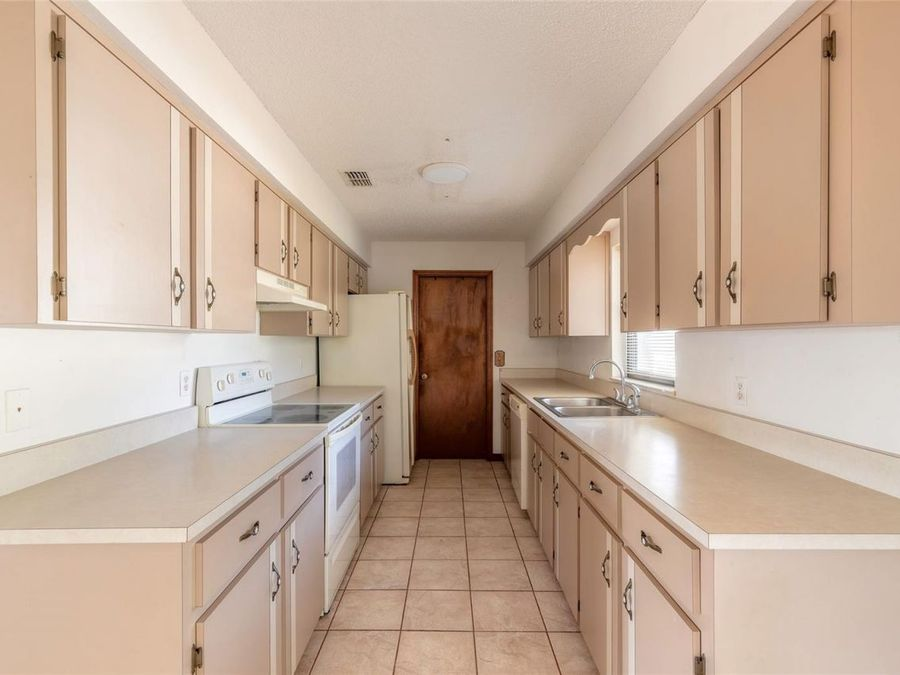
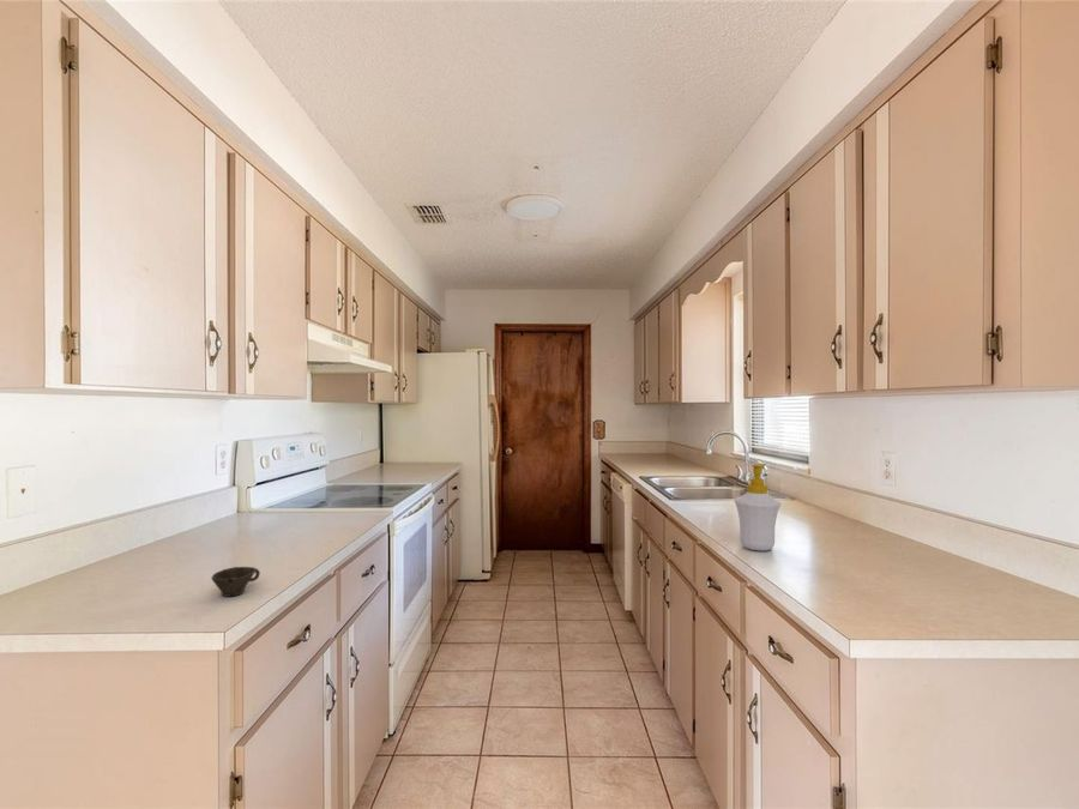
+ soap bottle [734,463,782,553]
+ cup [210,566,261,598]
